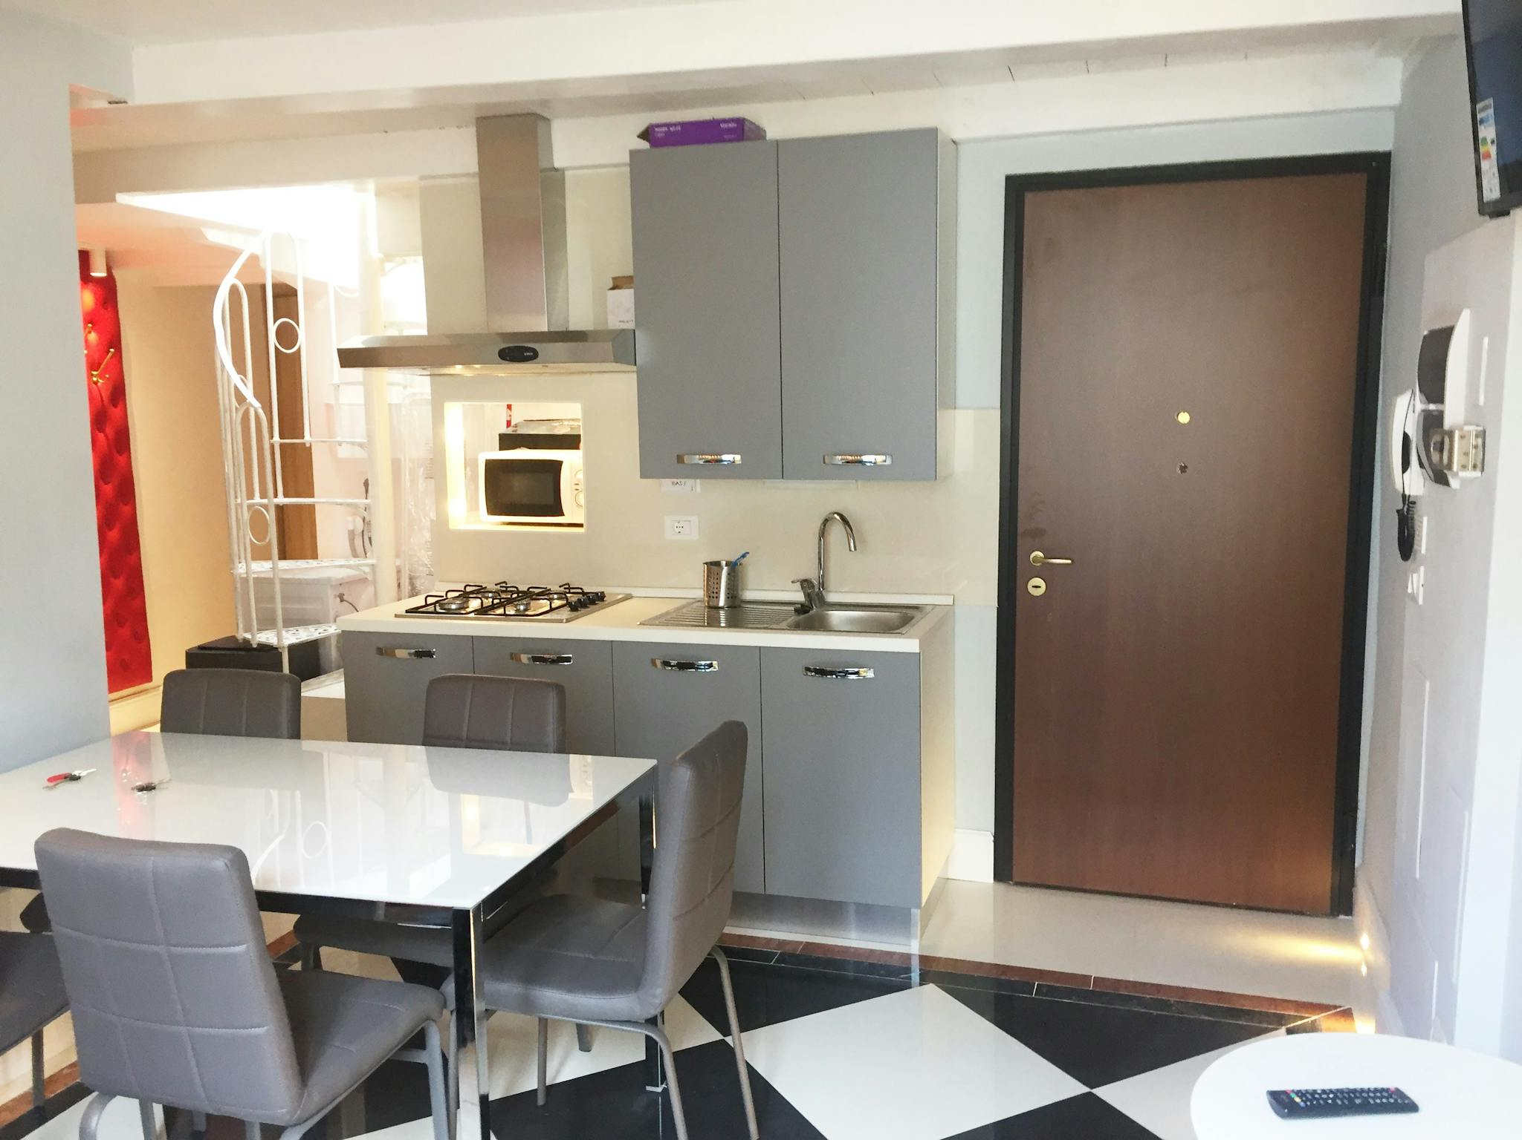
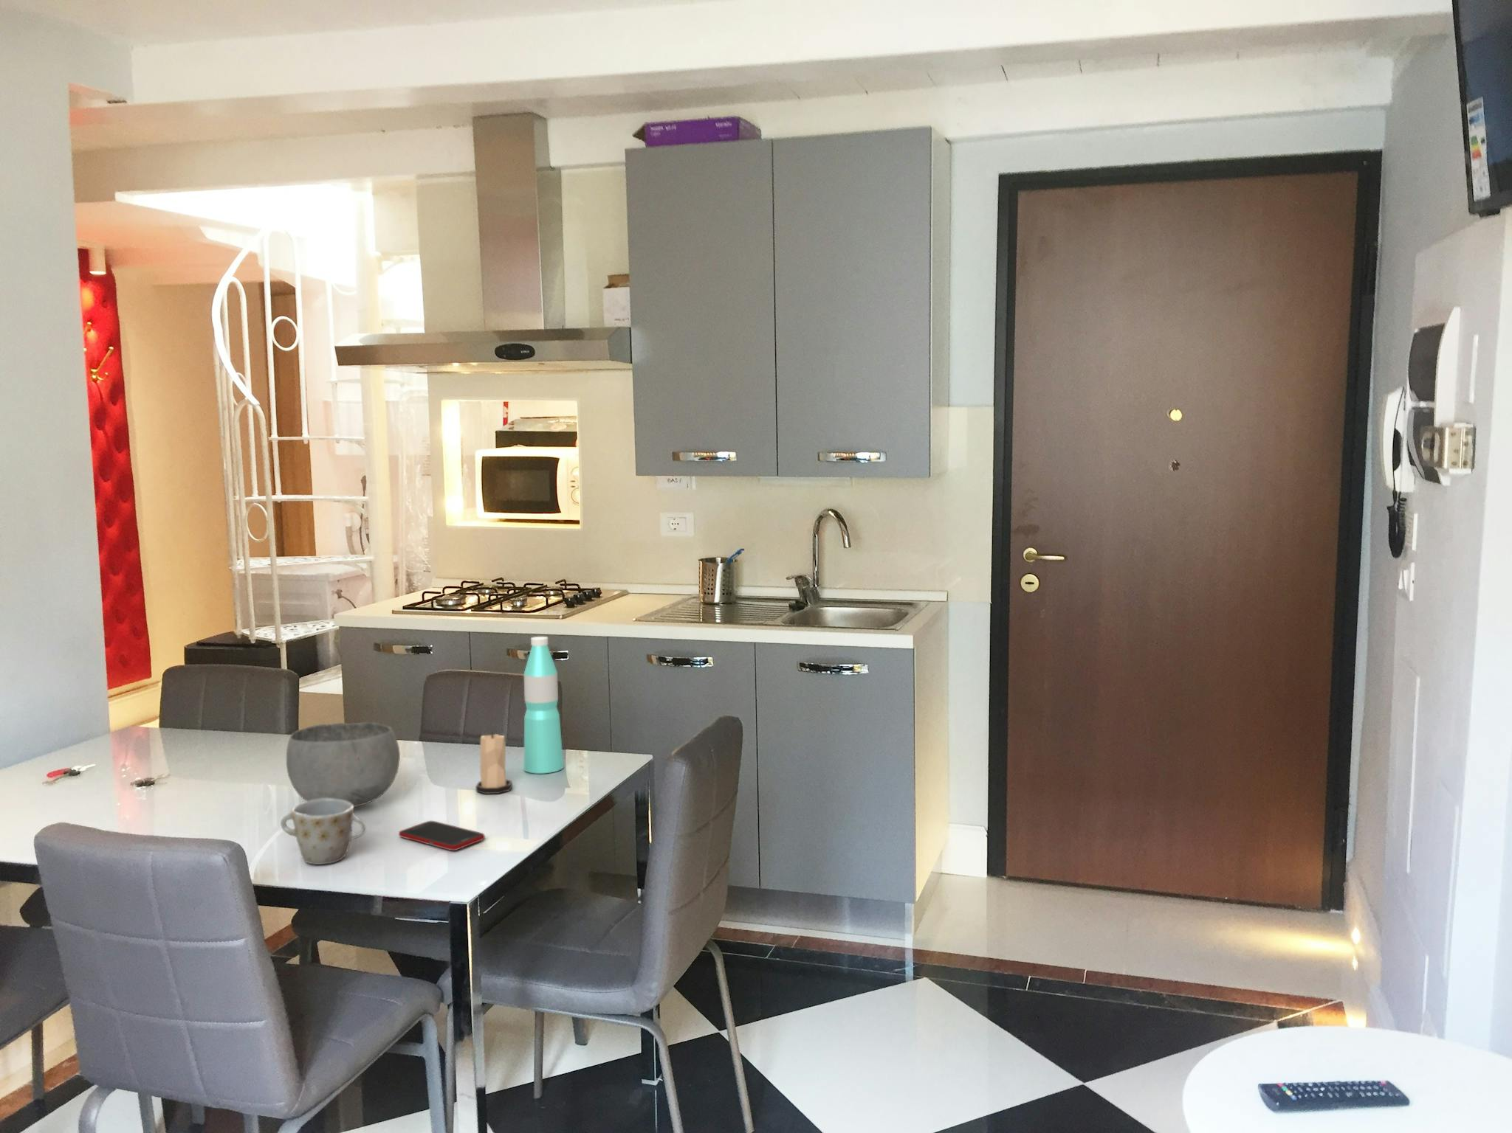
+ mug [280,799,367,865]
+ water bottle [523,636,564,774]
+ candle [475,731,513,795]
+ cell phone [398,820,486,851]
+ bowl [286,721,401,808]
